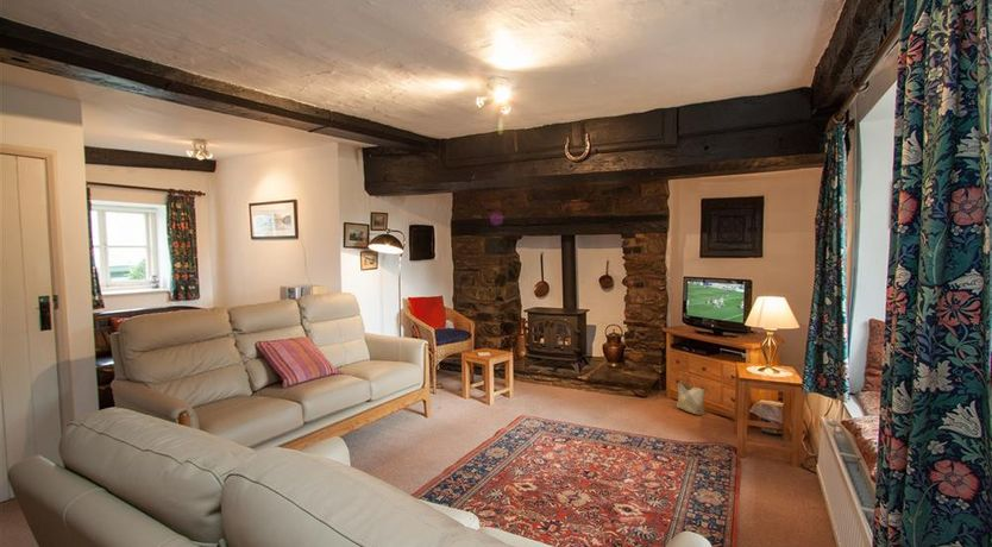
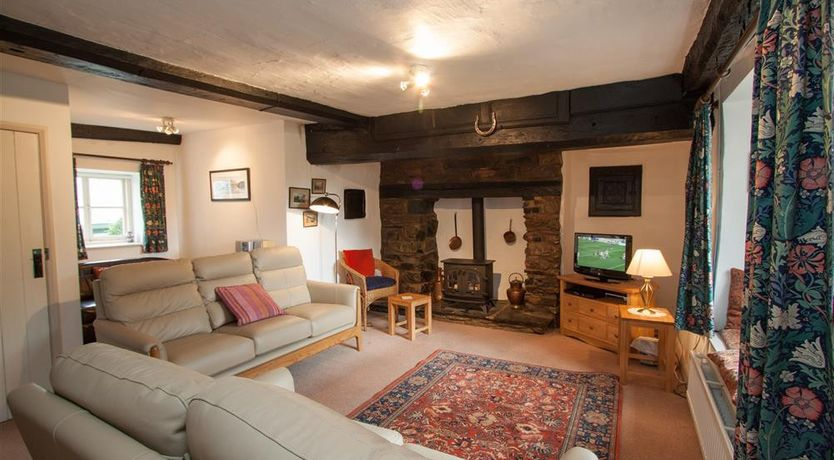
- woven basket [676,369,708,416]
